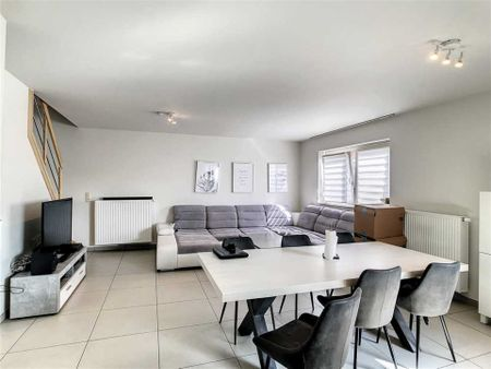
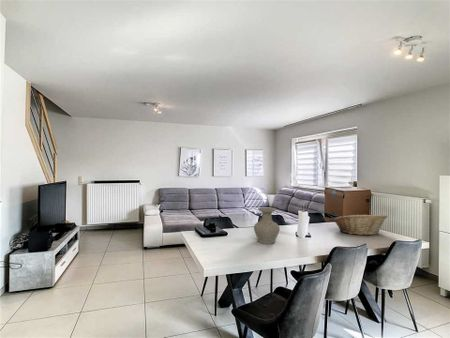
+ vase [253,206,281,245]
+ fruit basket [332,213,388,236]
